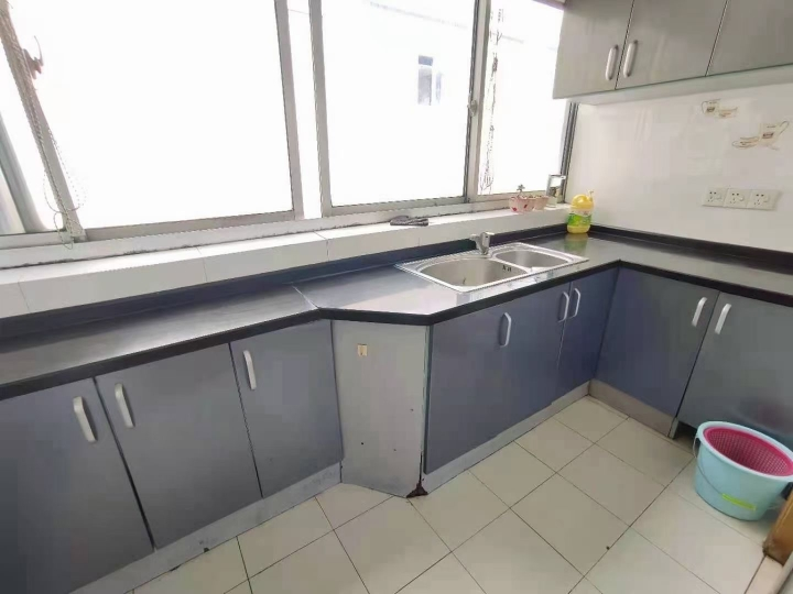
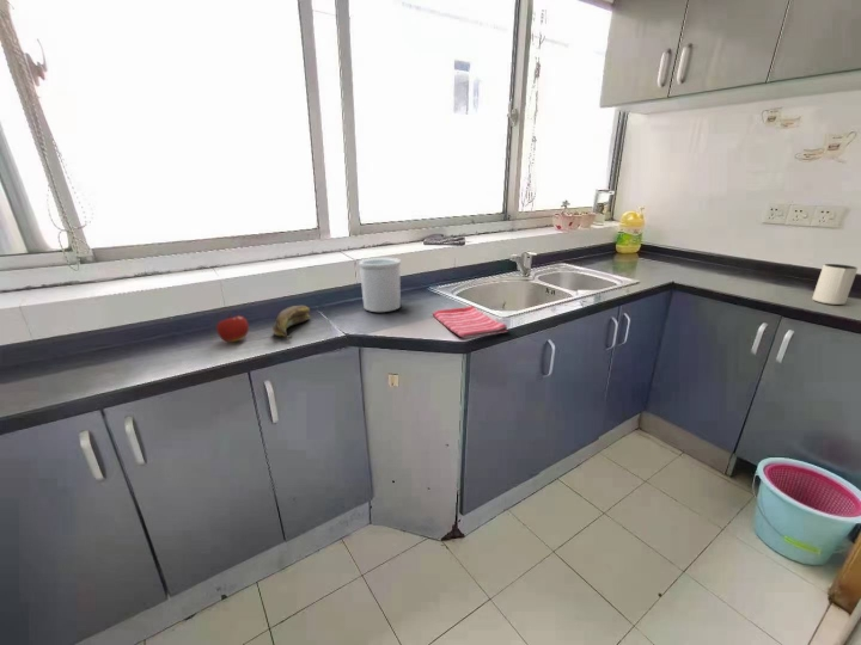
+ fruit [215,313,250,343]
+ dish towel [432,305,509,339]
+ pitcher [811,263,859,306]
+ utensil holder [358,257,402,313]
+ banana [271,305,311,340]
